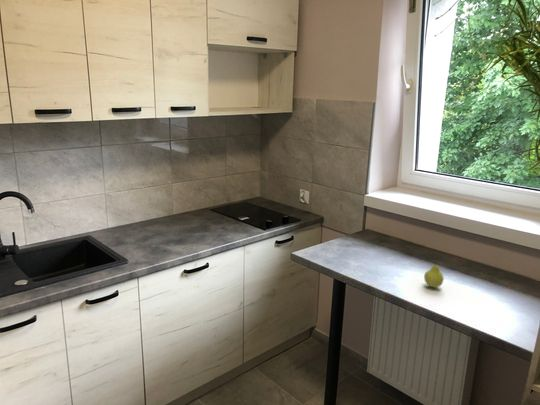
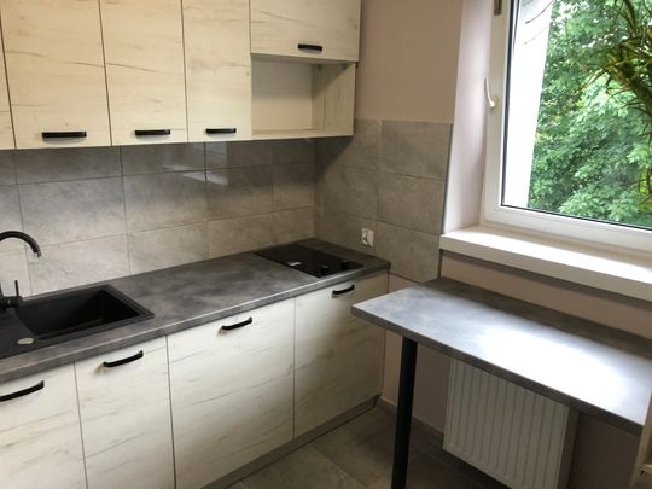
- fruit [423,257,445,289]
